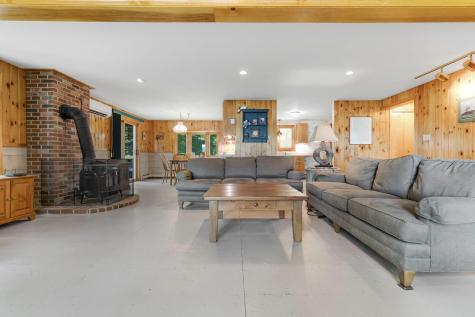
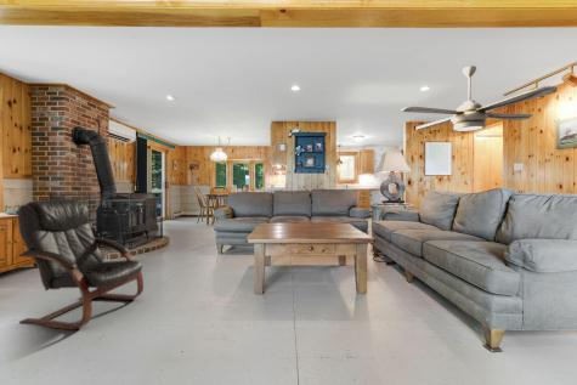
+ armchair [17,198,145,330]
+ ceiling fan [400,64,559,132]
